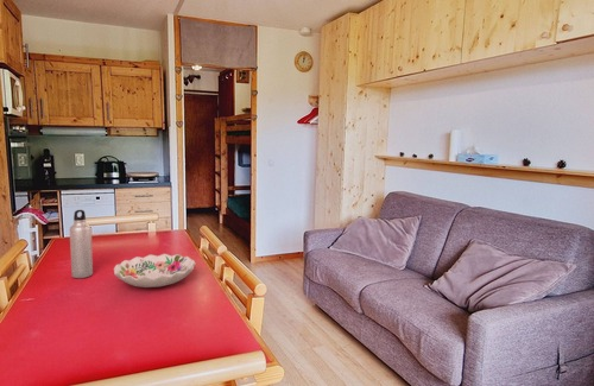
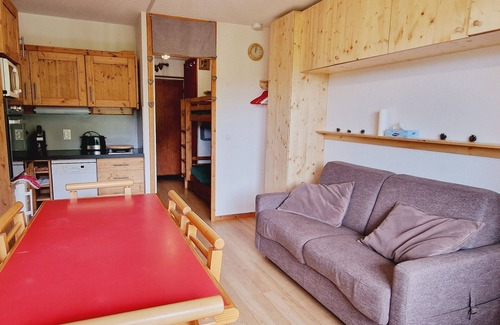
- water bottle [69,209,94,279]
- decorative bowl [113,253,197,289]
